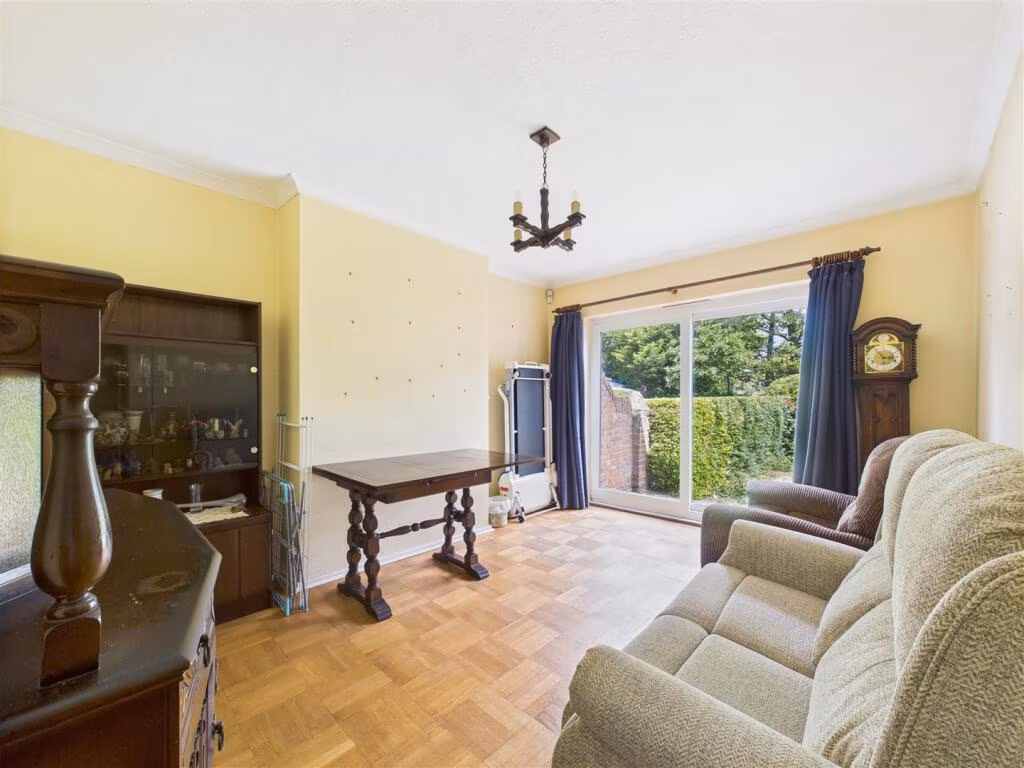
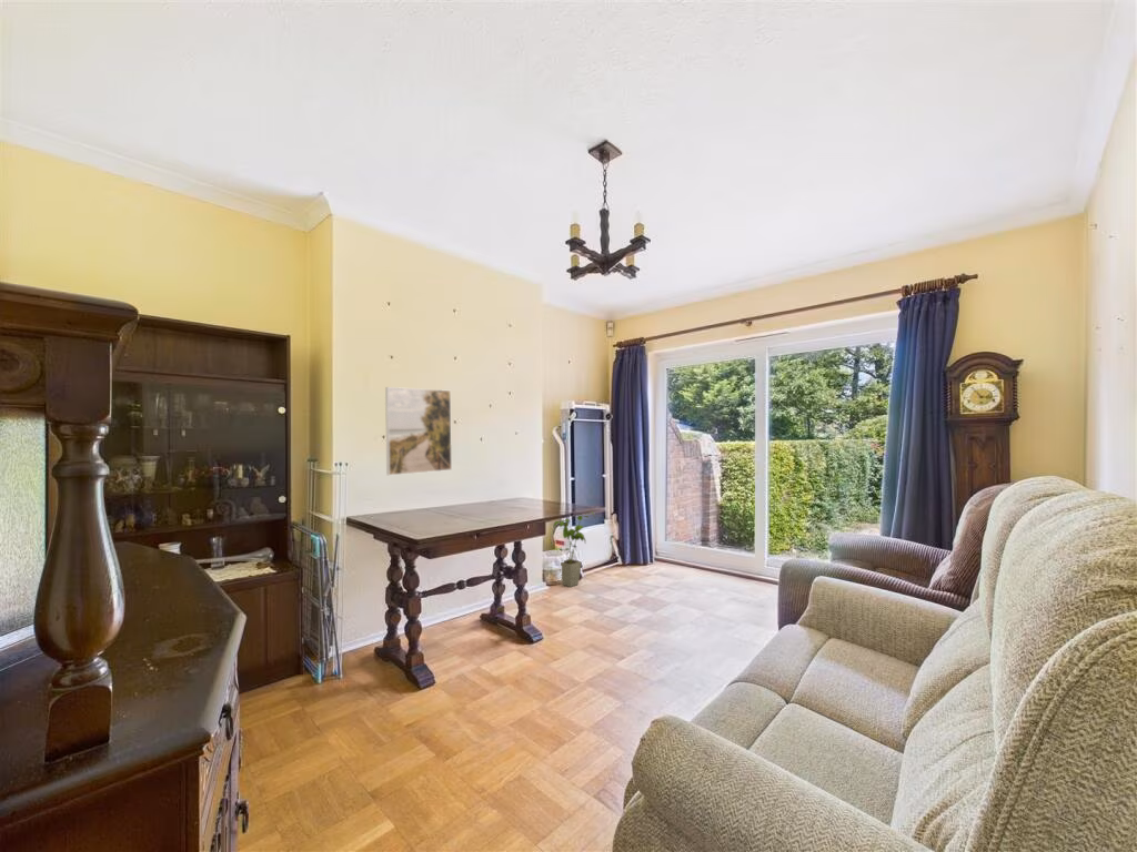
+ house plant [552,513,596,588]
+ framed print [384,386,453,476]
